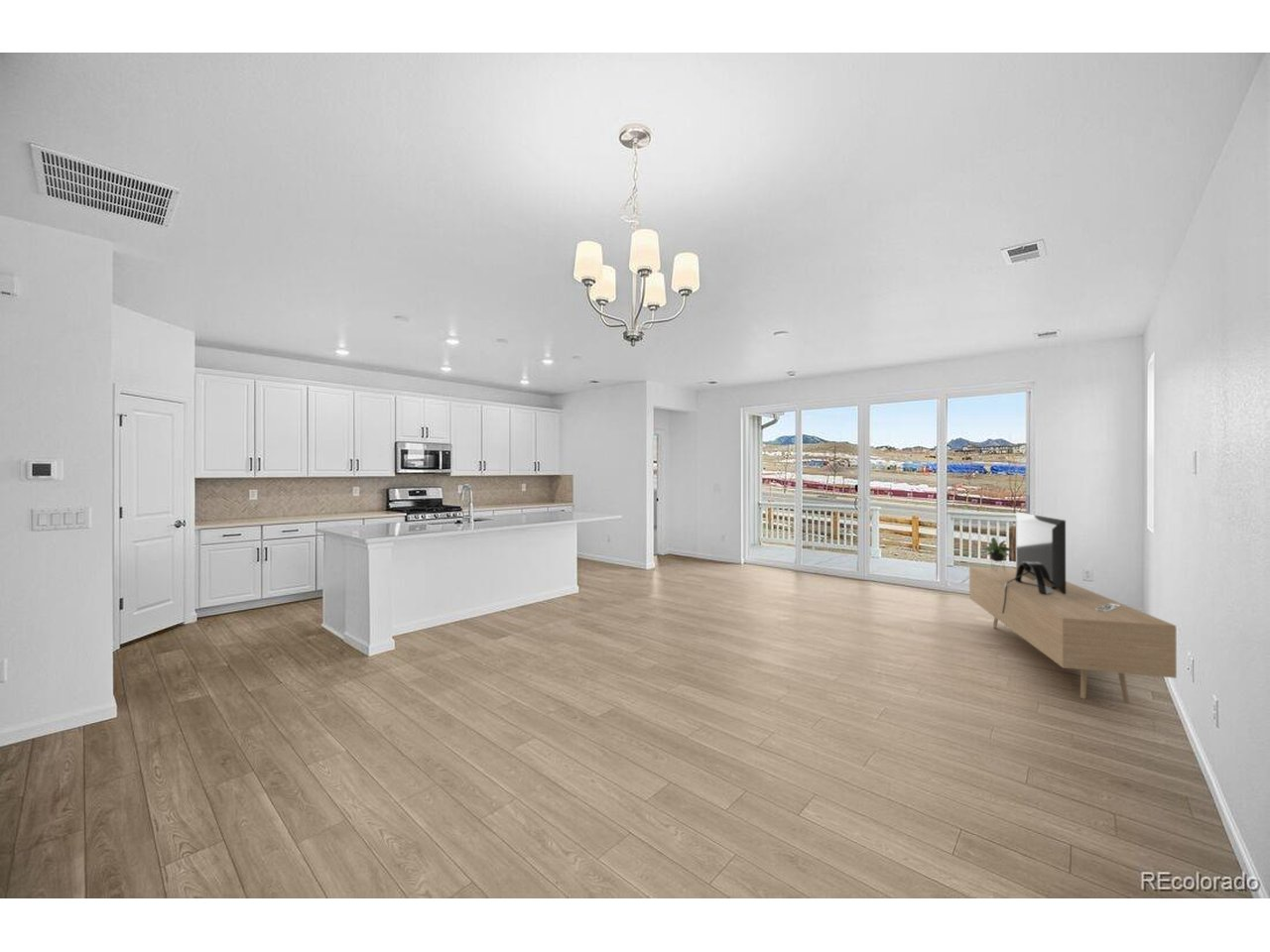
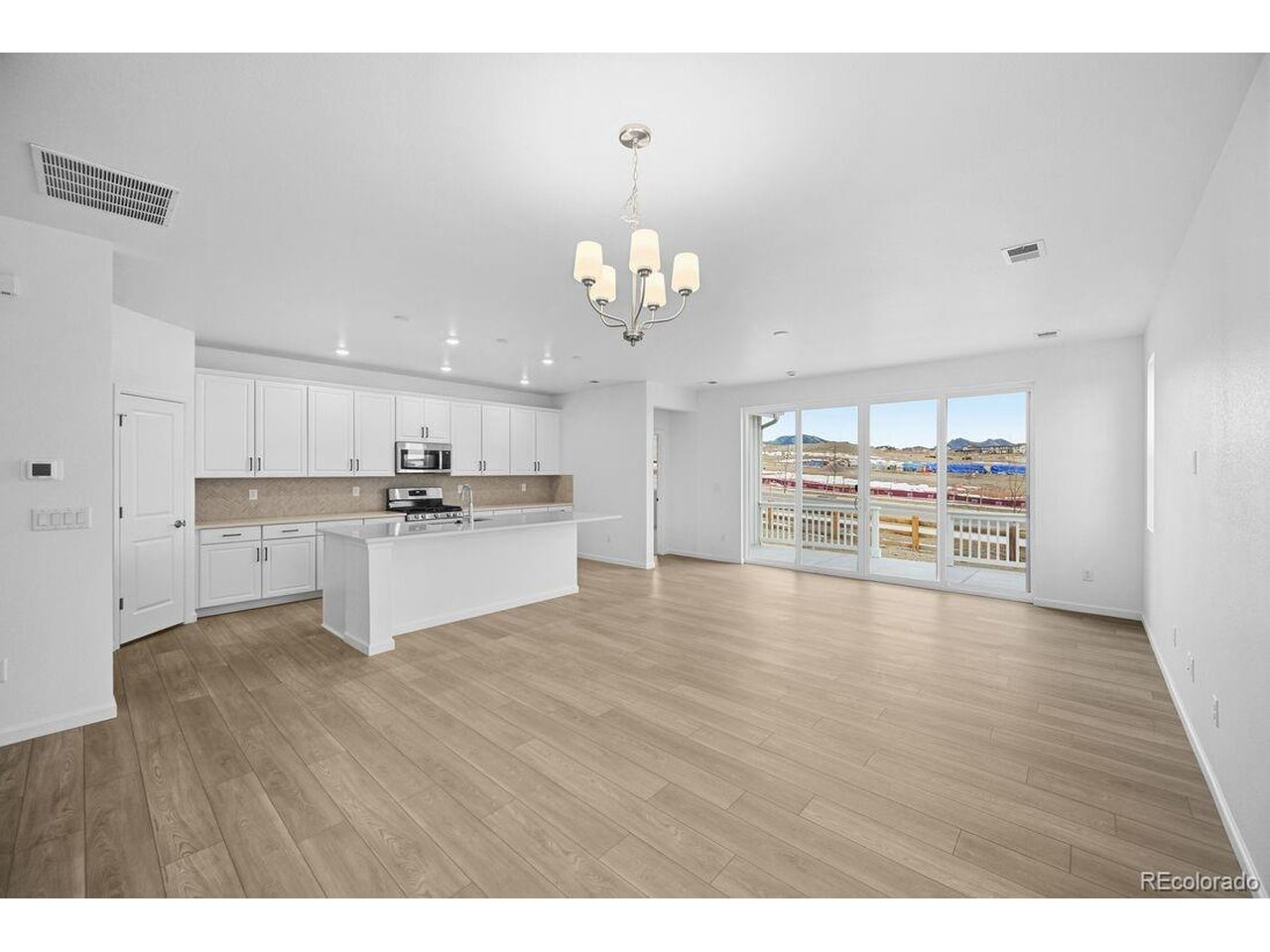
- media console [968,511,1178,704]
